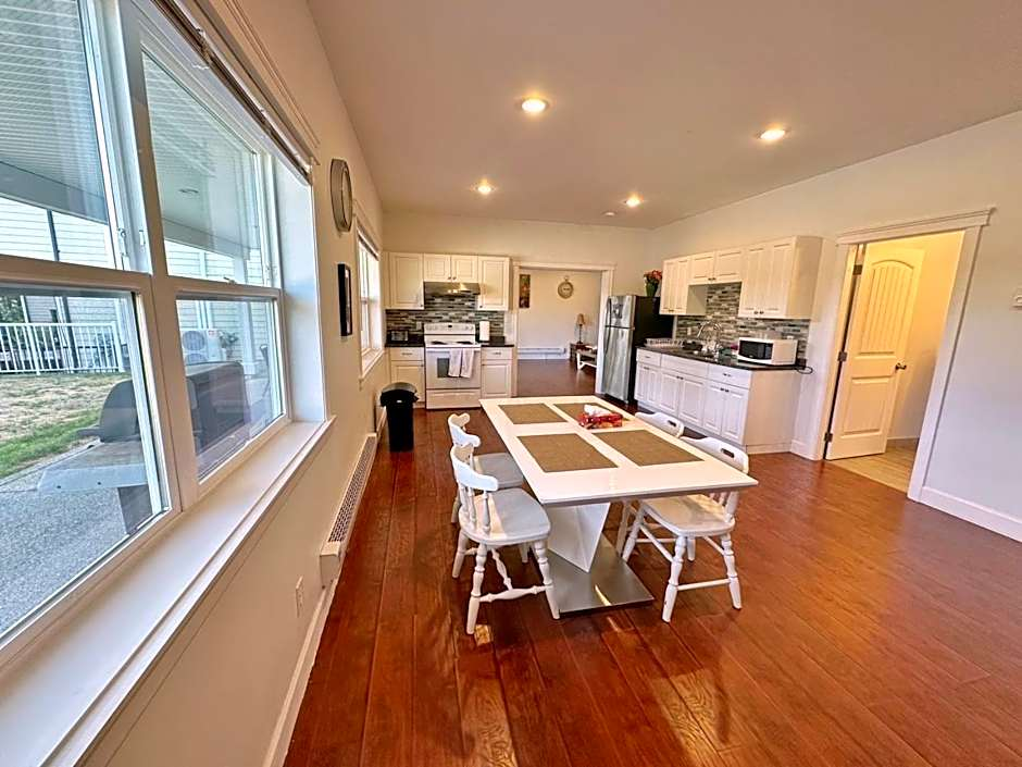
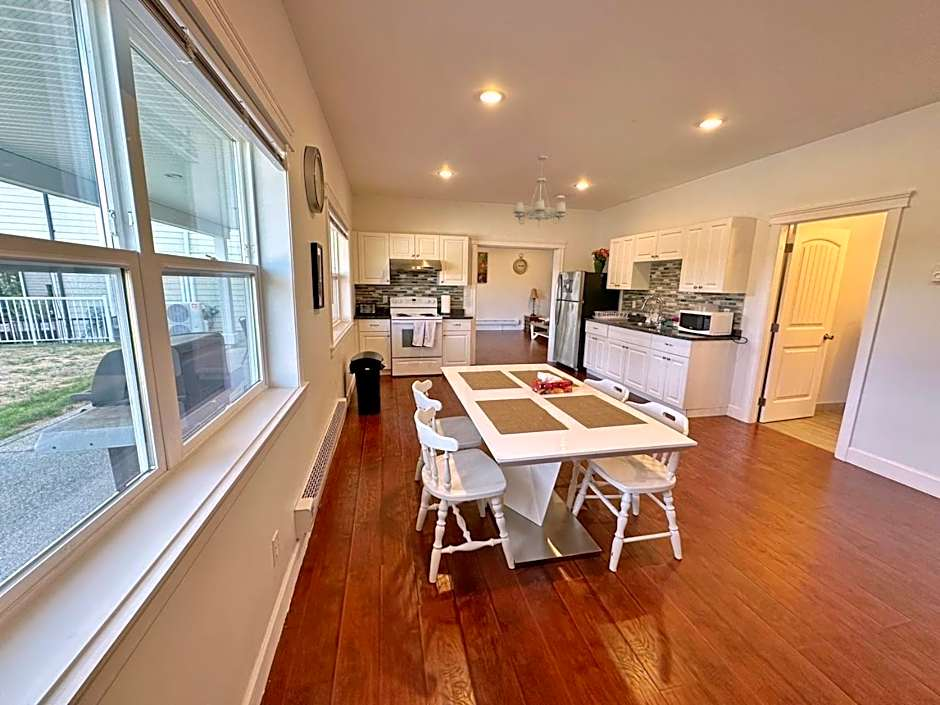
+ chandelier [513,155,567,227]
